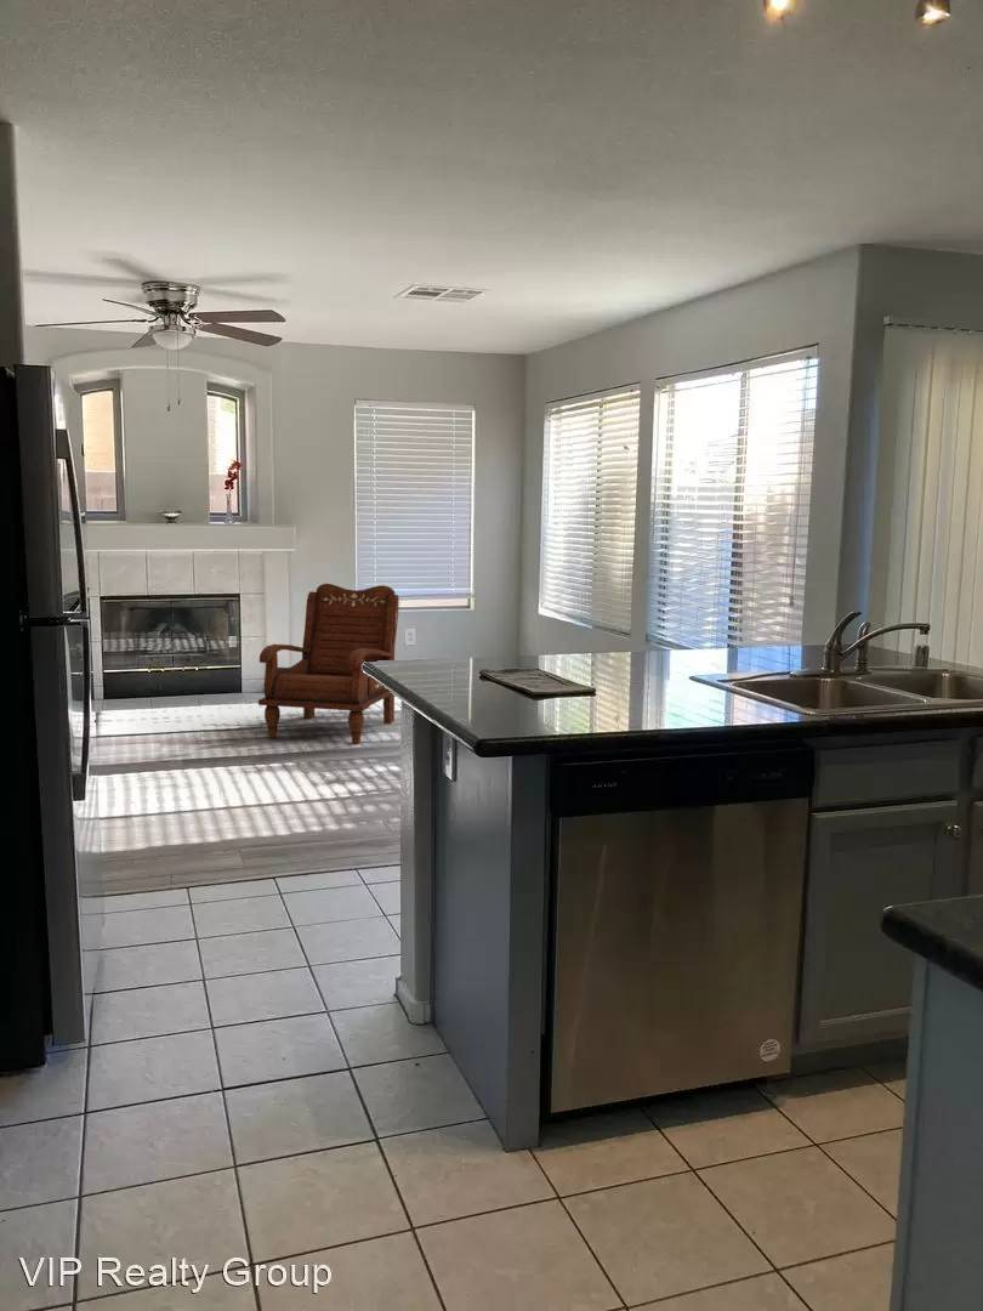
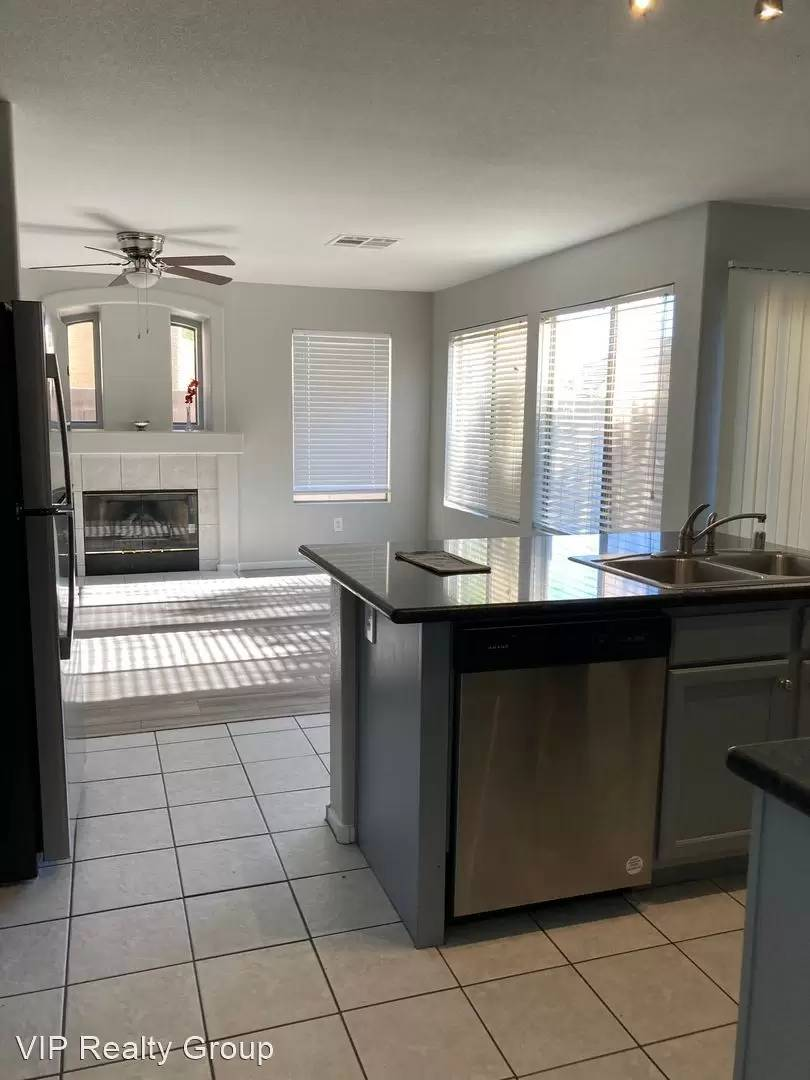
- armchair [257,583,400,744]
